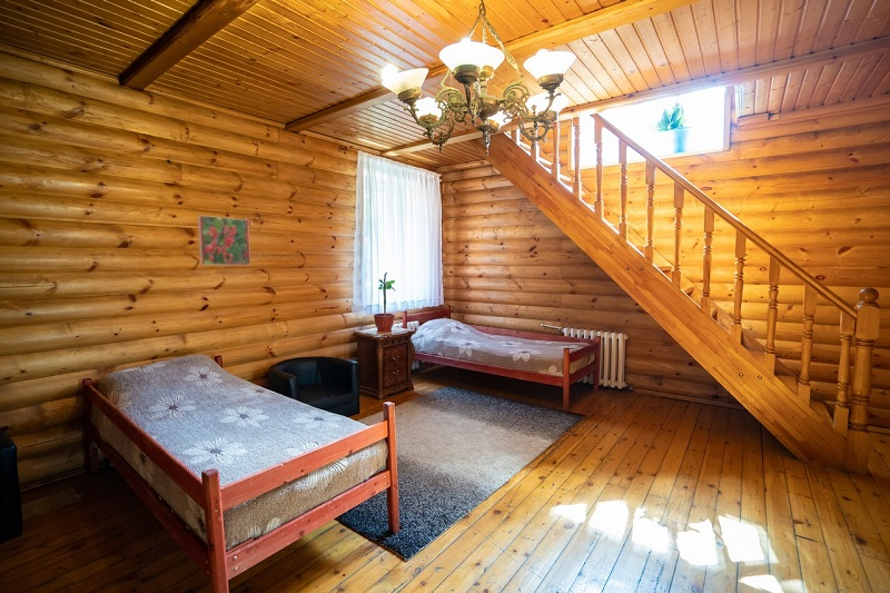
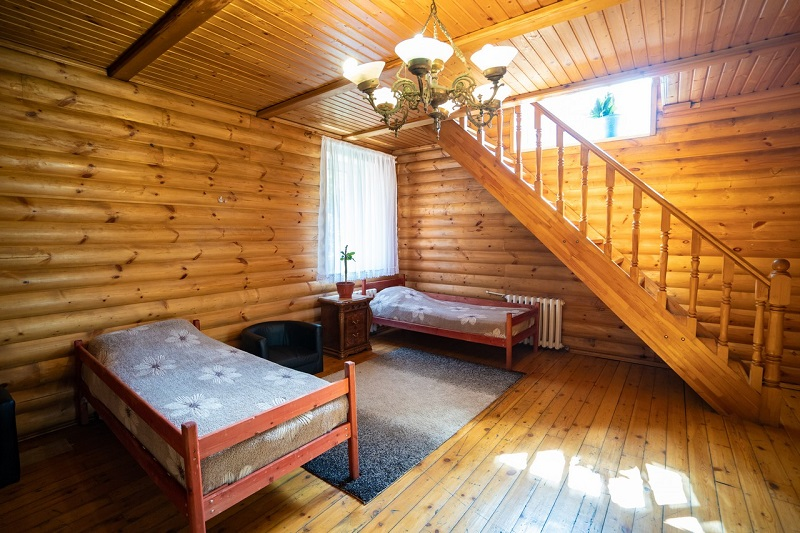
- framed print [197,215,251,266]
